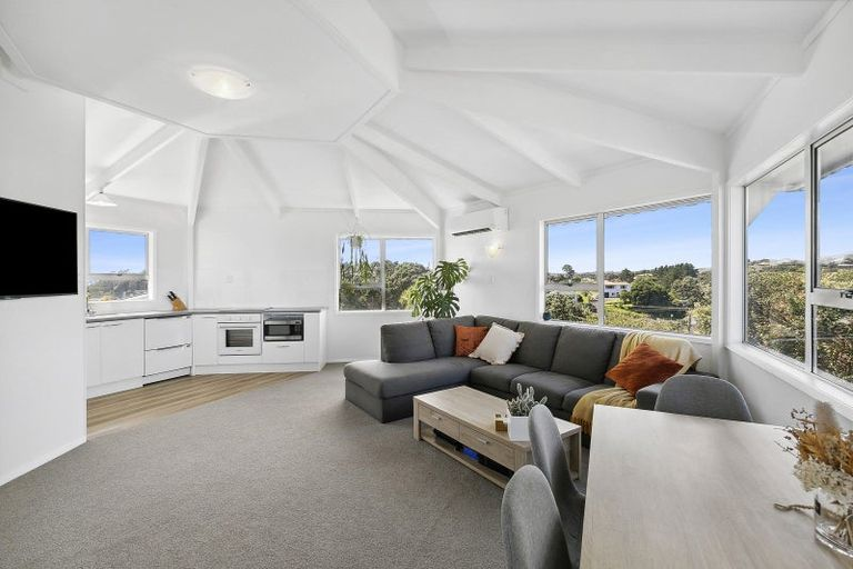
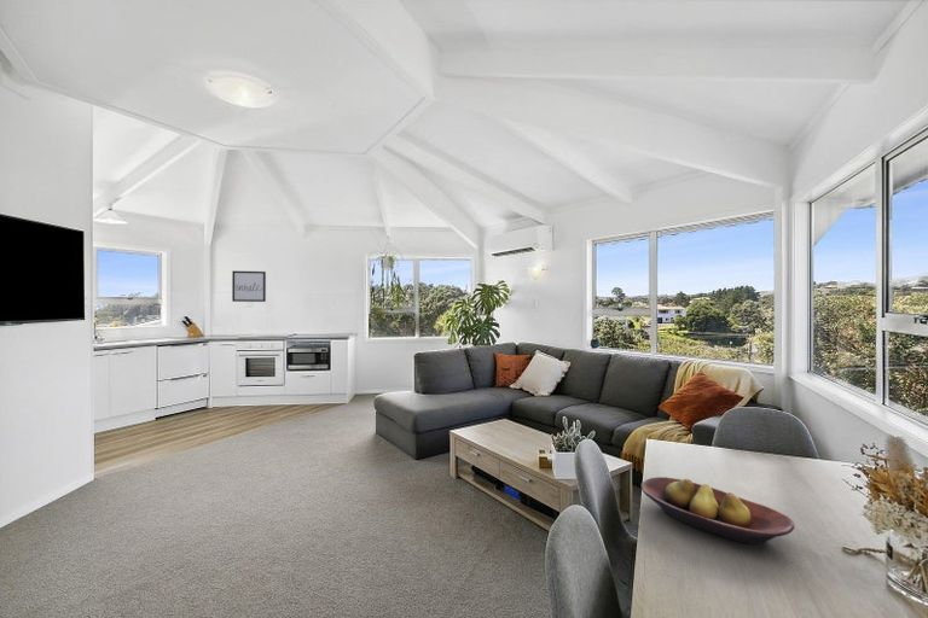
+ fruit bowl [639,476,796,546]
+ wall art [231,270,267,303]
